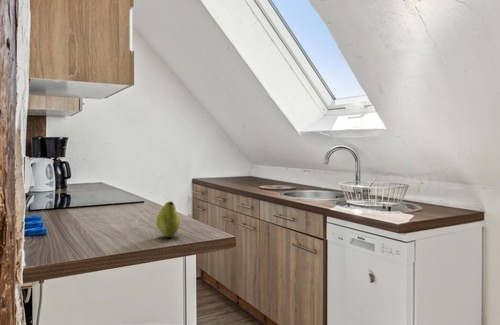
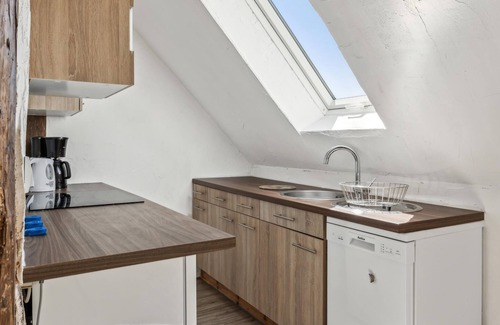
- fruit [156,200,181,238]
